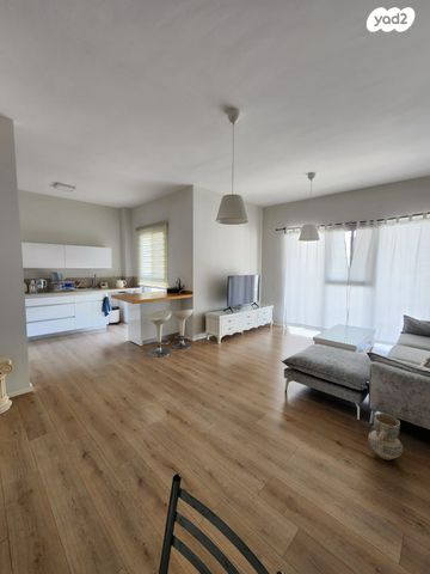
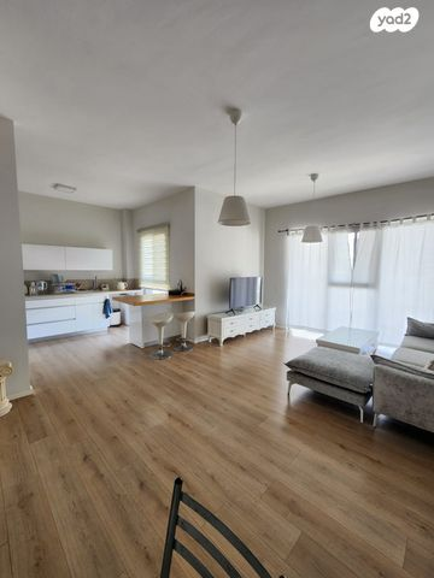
- ceramic jug [367,413,404,462]
